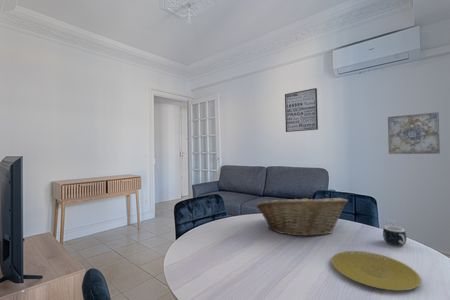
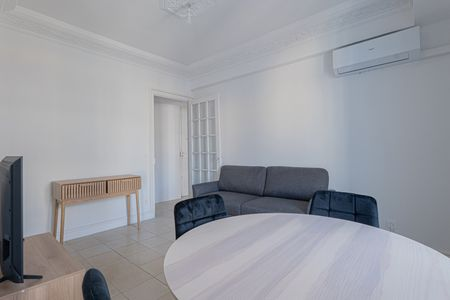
- wall art [284,87,319,133]
- plate [331,250,422,291]
- mug [382,225,407,247]
- fruit basket [255,195,349,237]
- wall art [387,111,441,155]
